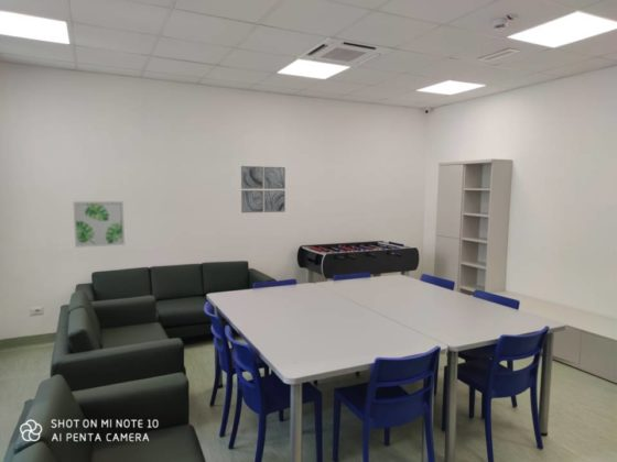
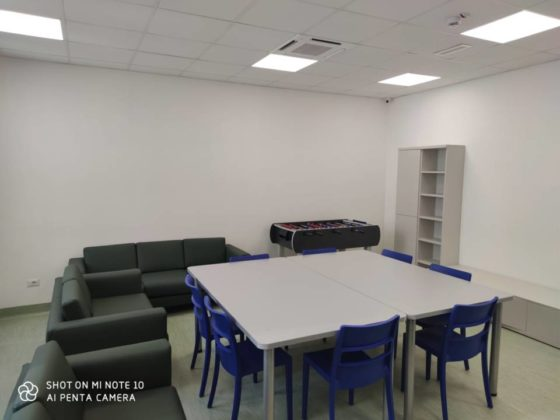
- wall art [72,200,126,249]
- wall art [240,165,286,213]
